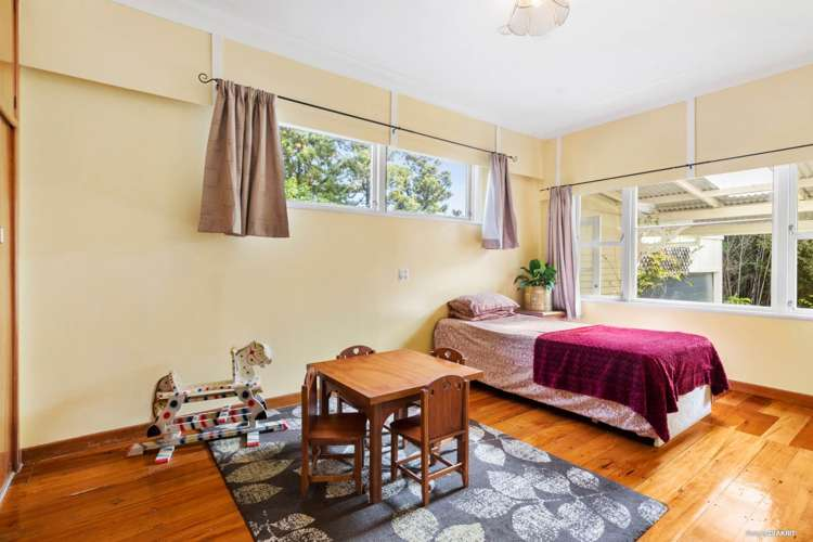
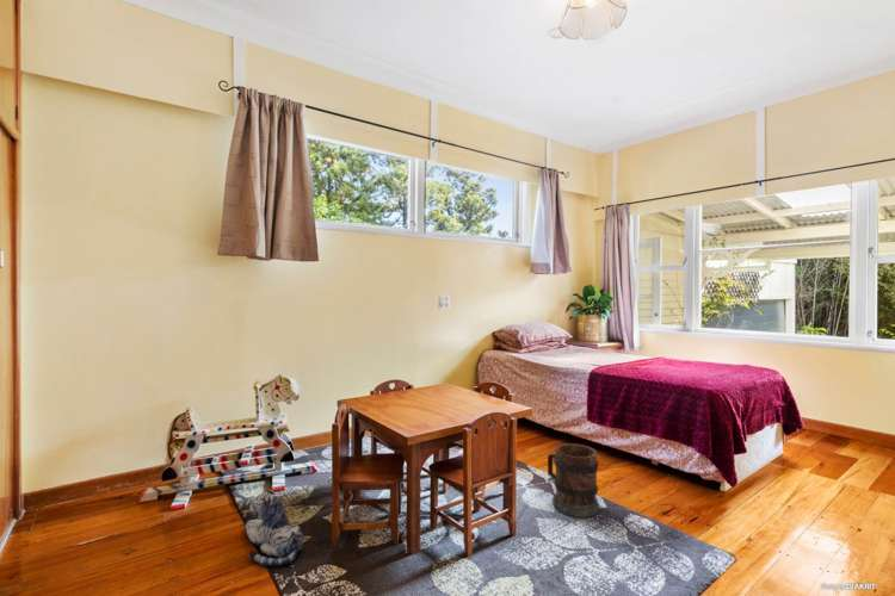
+ wooden barrel [547,442,600,519]
+ plush toy [245,489,304,567]
